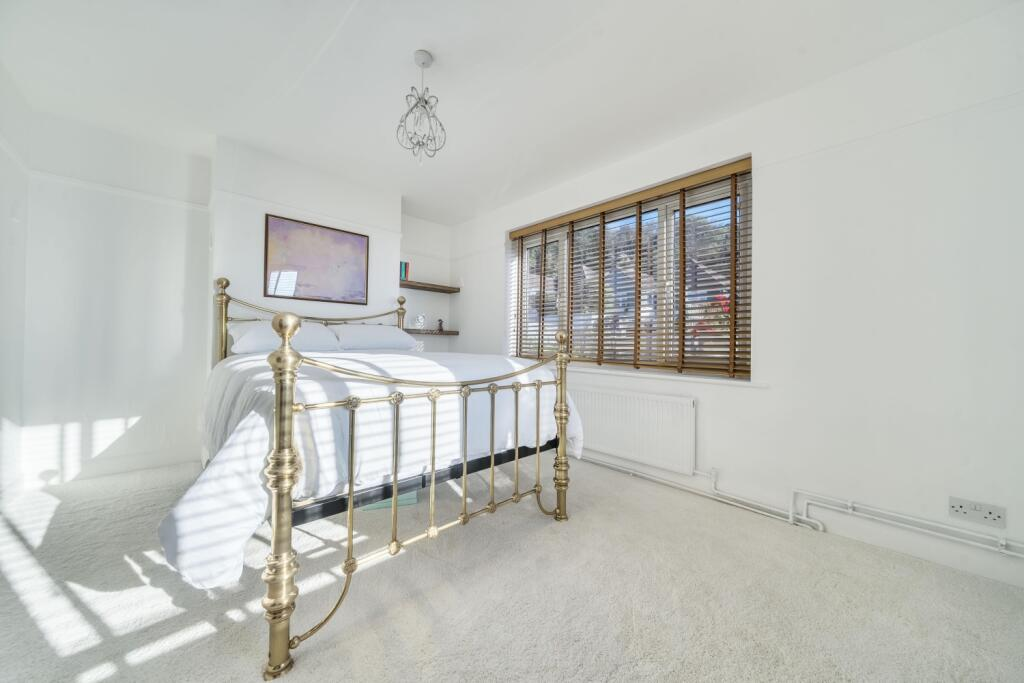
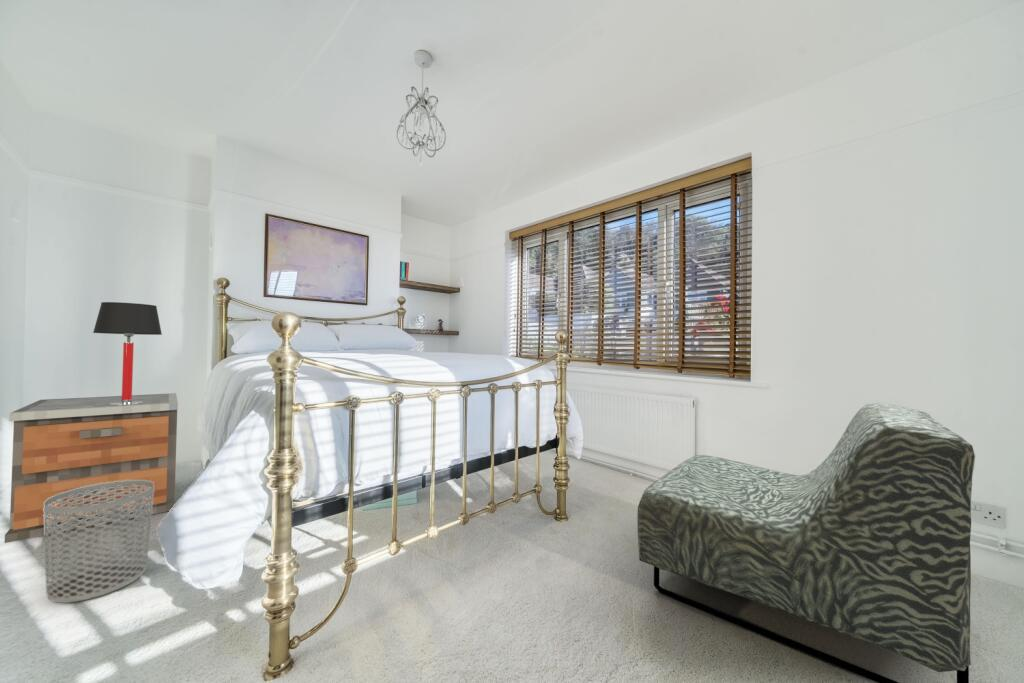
+ armchair [636,402,976,683]
+ table lamp [92,301,163,405]
+ waste bin [43,480,154,604]
+ nightstand [4,392,179,544]
